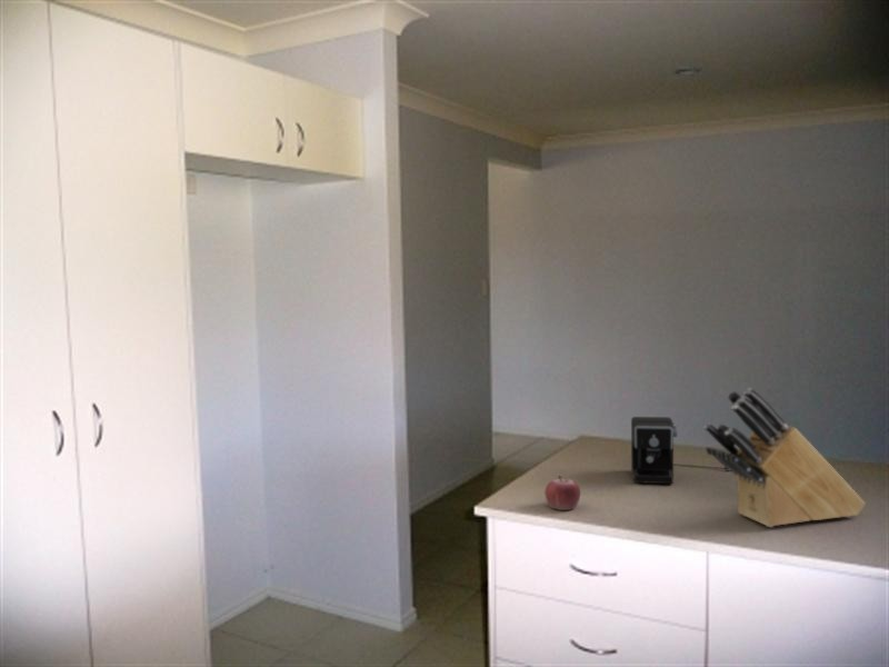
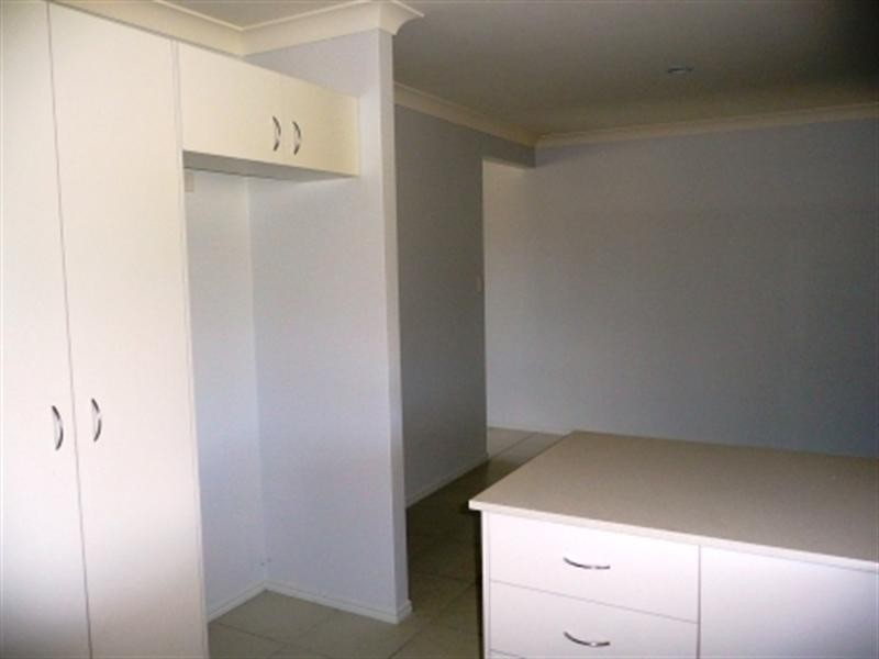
- coffee maker [630,416,730,485]
- knife block [703,387,867,528]
- fruit [543,474,581,511]
